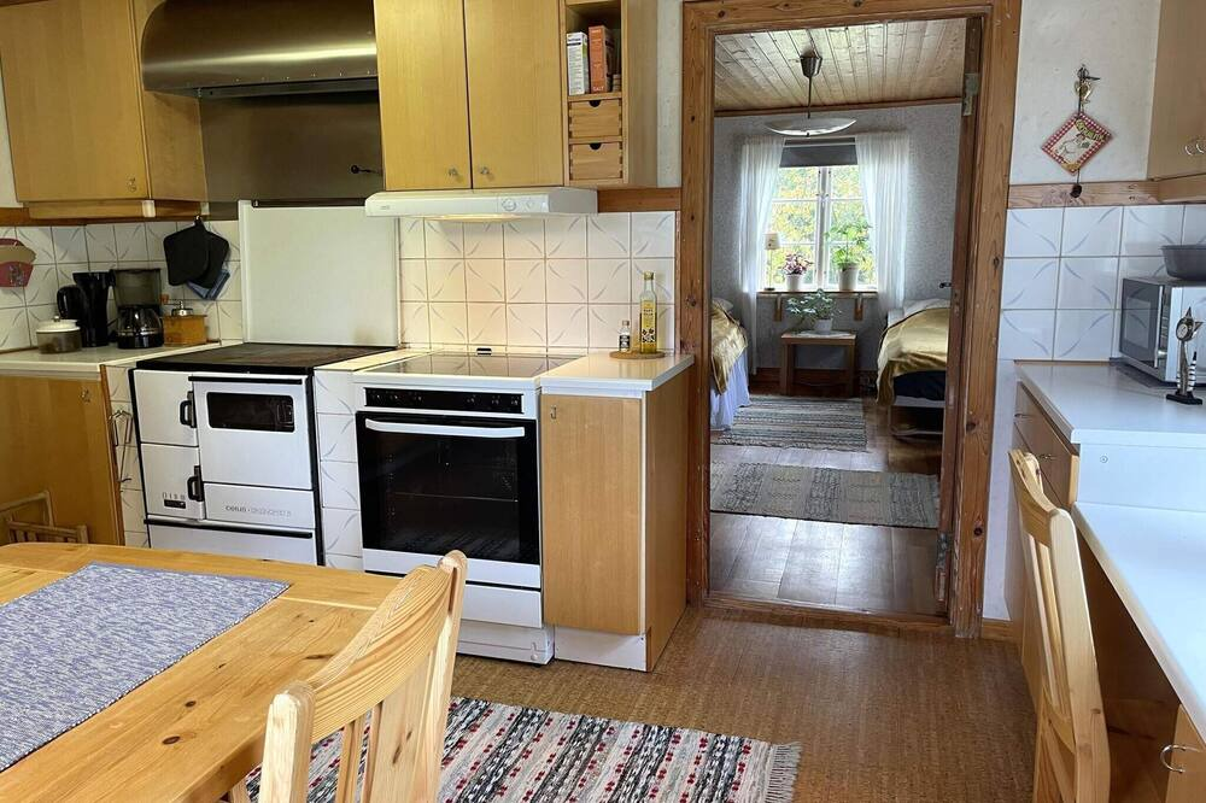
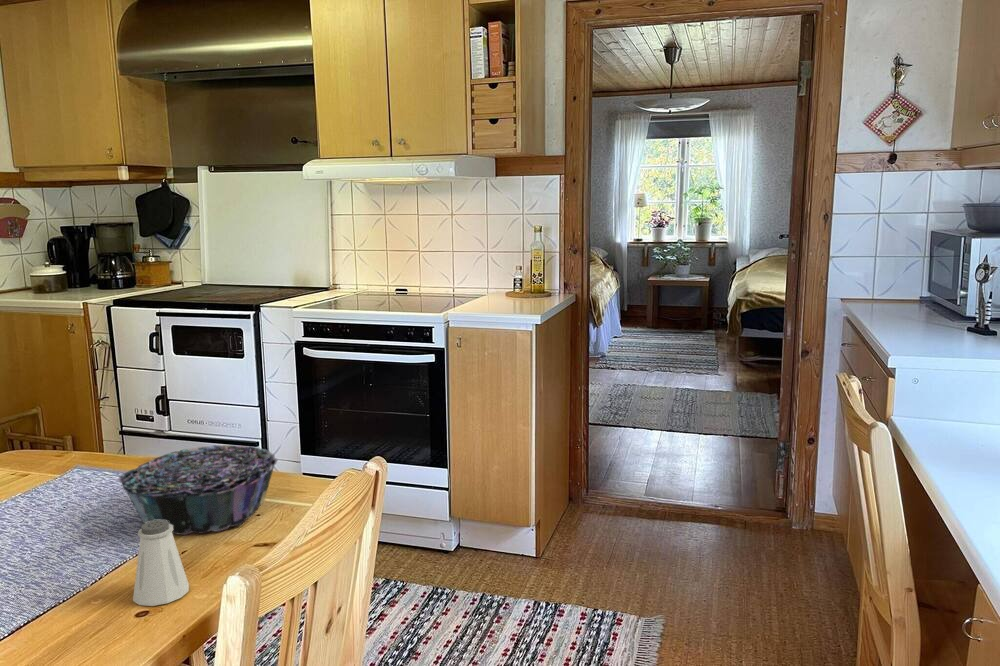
+ saltshaker [132,520,190,607]
+ decorative bowl [117,444,279,536]
